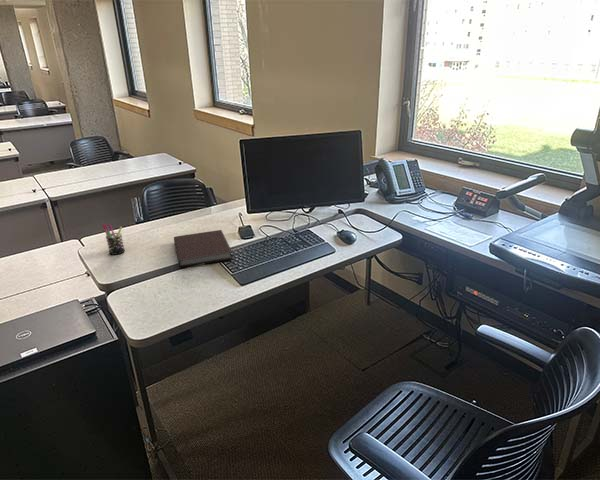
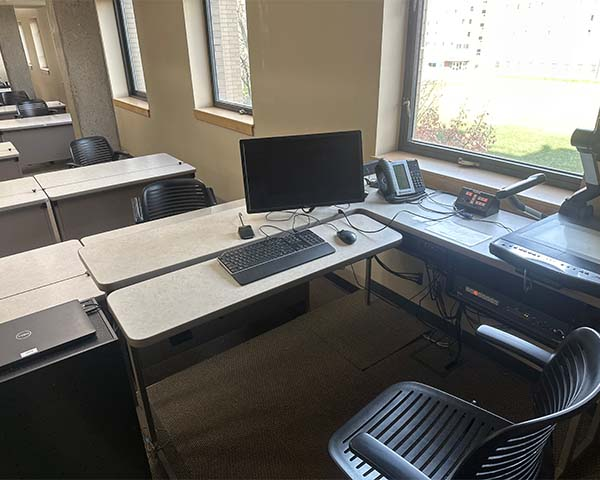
- pen holder [101,223,126,256]
- notebook [173,229,234,268]
